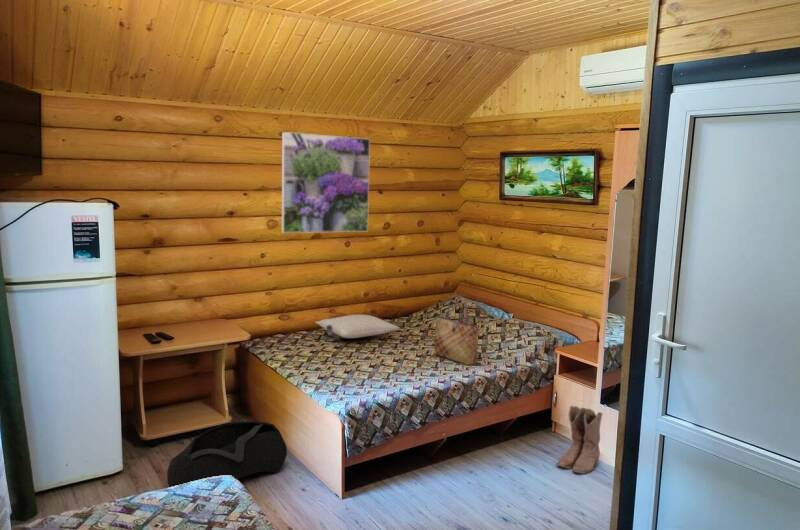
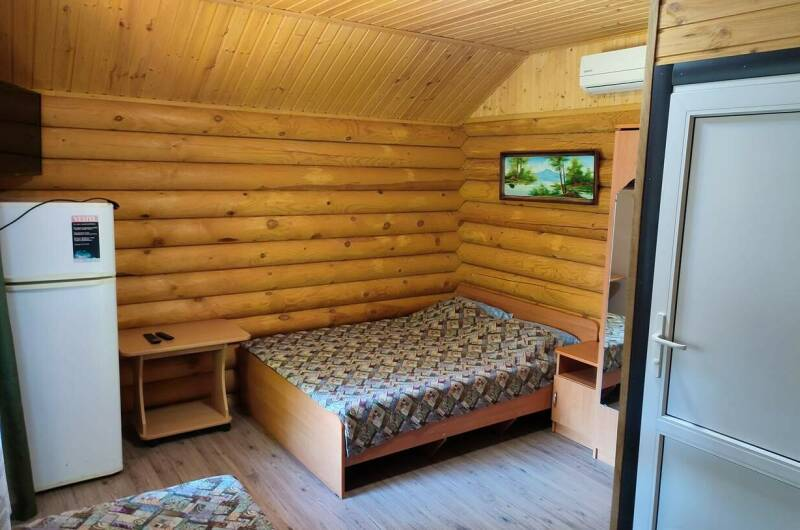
- tote bag [433,295,480,366]
- bag [166,420,288,488]
- boots [555,405,603,475]
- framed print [281,131,371,234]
- pillow [314,314,400,340]
